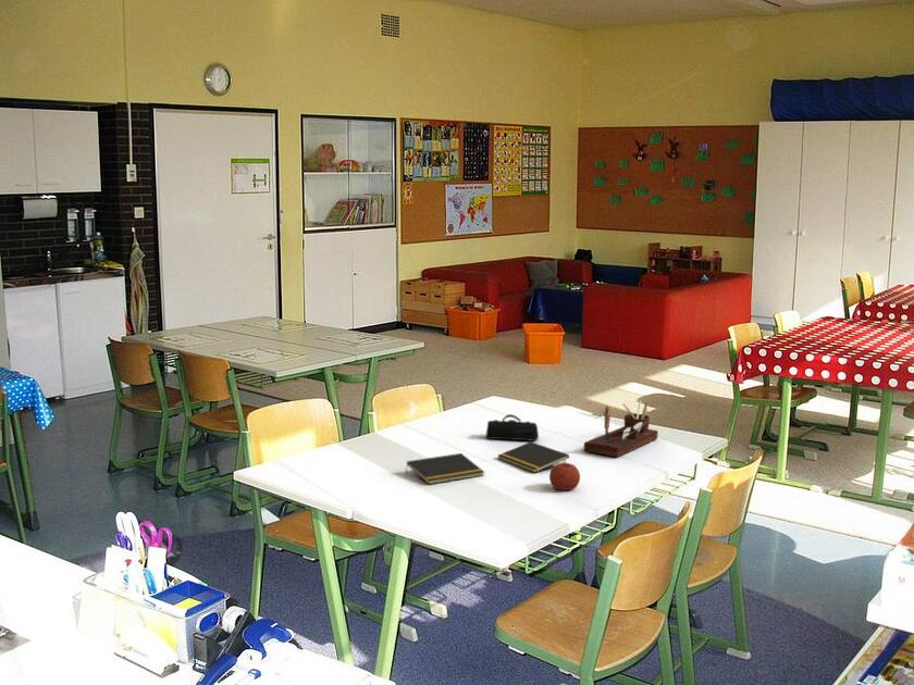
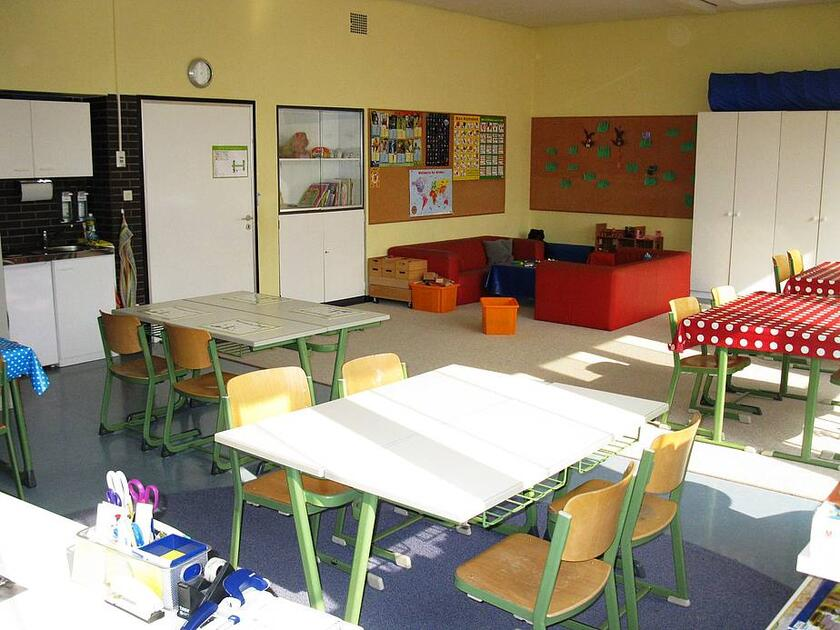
- notepad [496,440,570,474]
- desk organizer [583,400,659,458]
- notepad [405,452,485,485]
- fruit [548,460,581,491]
- pencil case [484,413,540,443]
